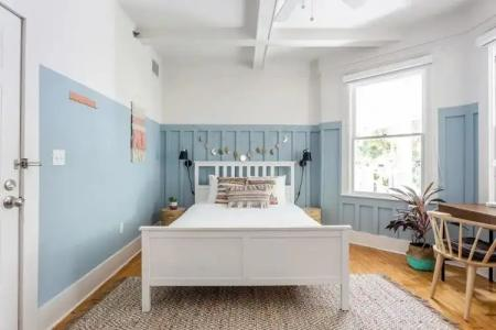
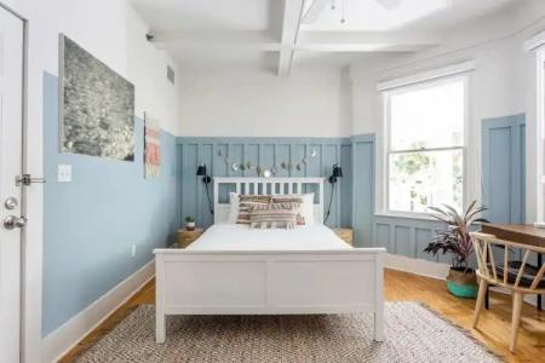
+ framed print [57,31,136,163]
